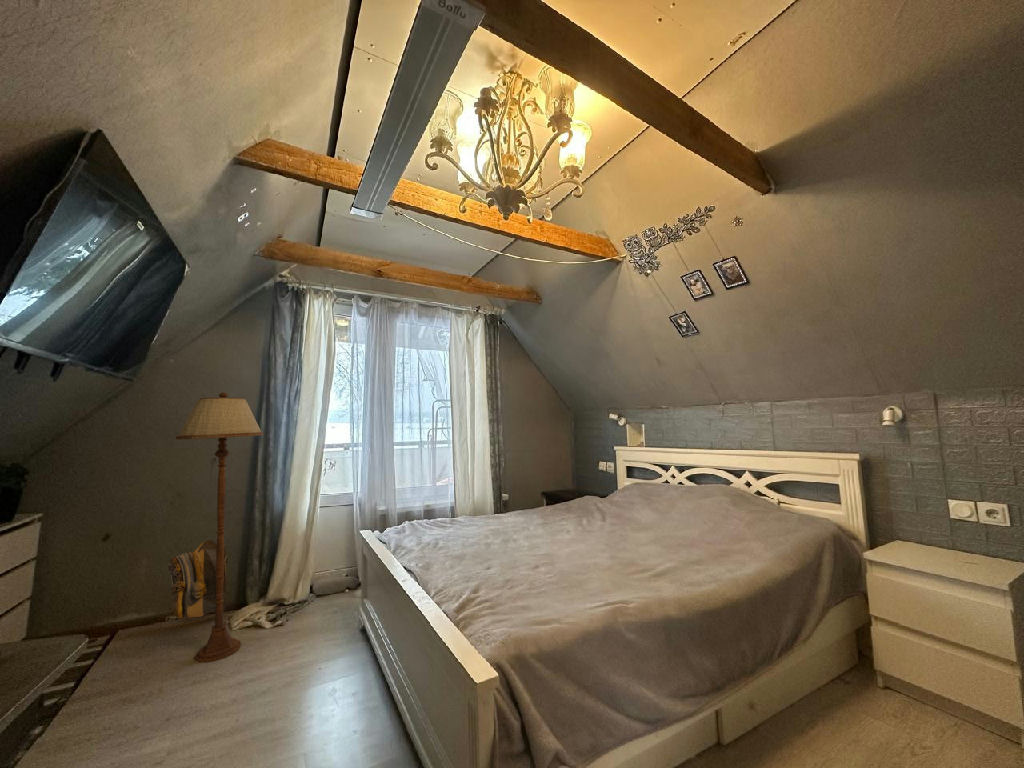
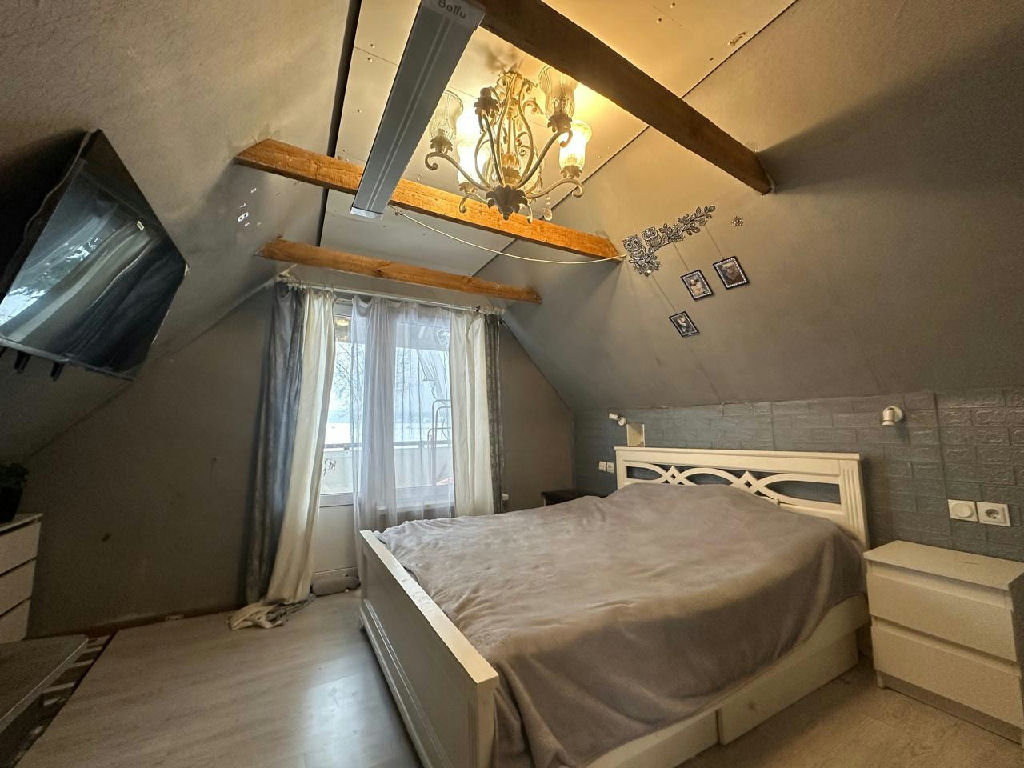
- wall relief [168,539,228,620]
- floor lamp [175,392,264,663]
